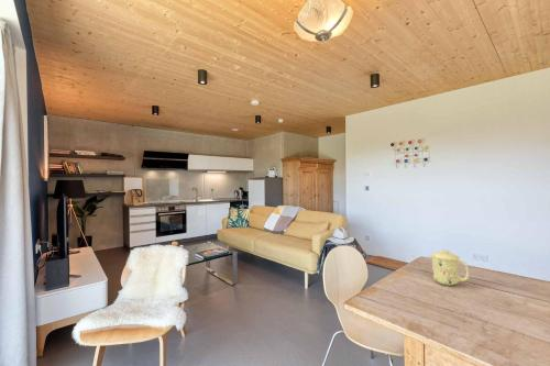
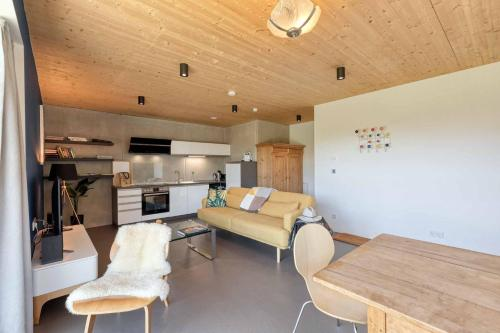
- mug [428,249,470,287]
